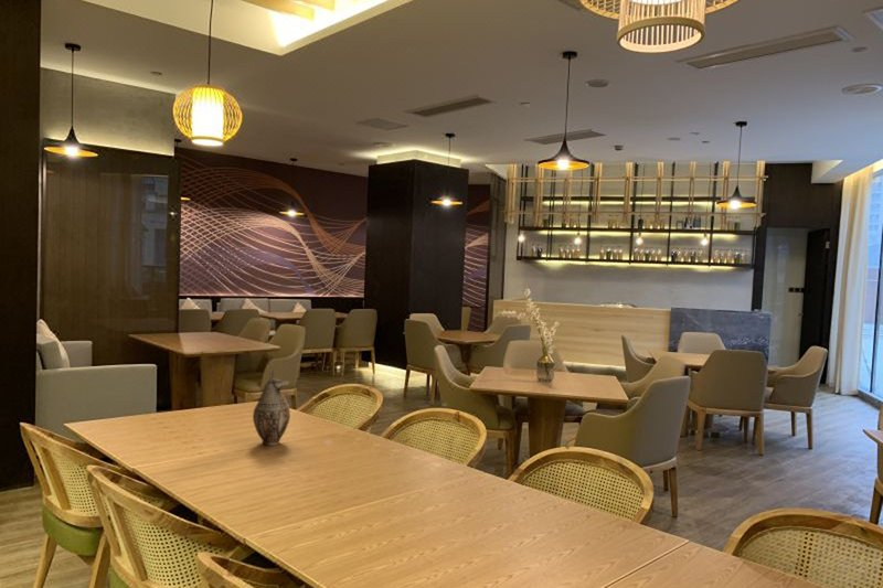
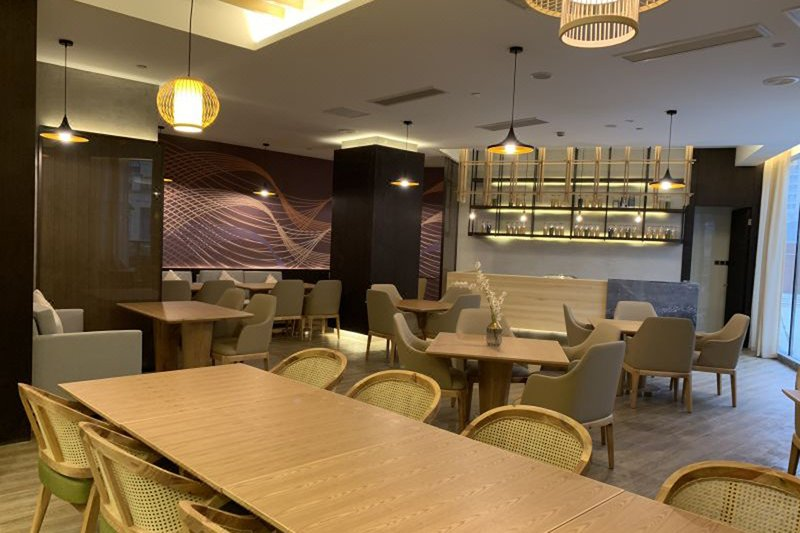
- decorative vase [252,368,291,447]
